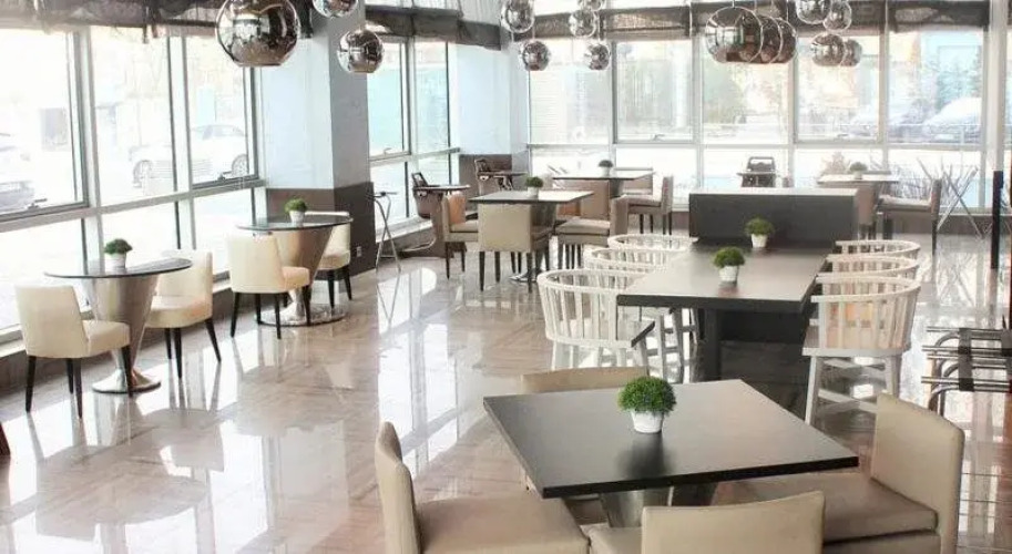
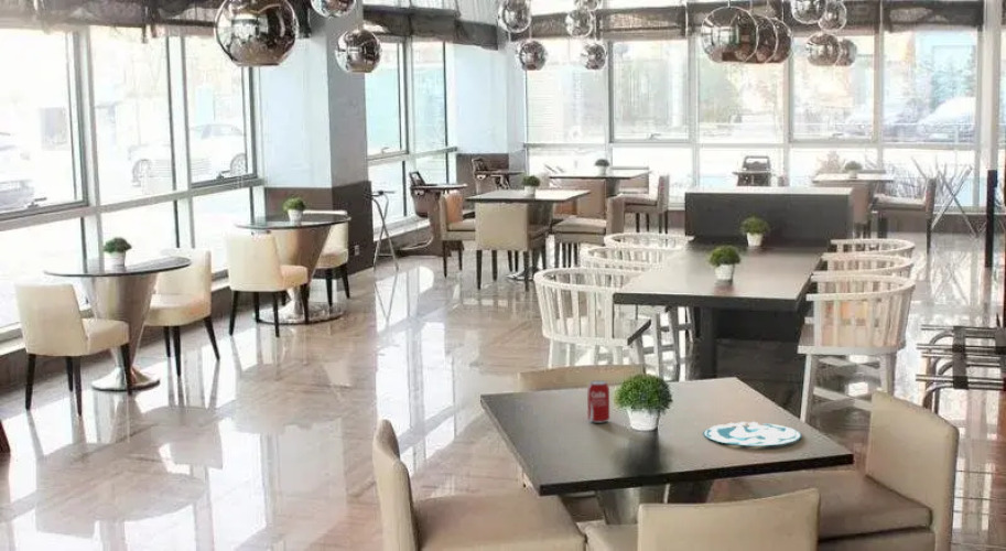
+ beverage can [586,379,610,424]
+ plate [702,421,802,447]
